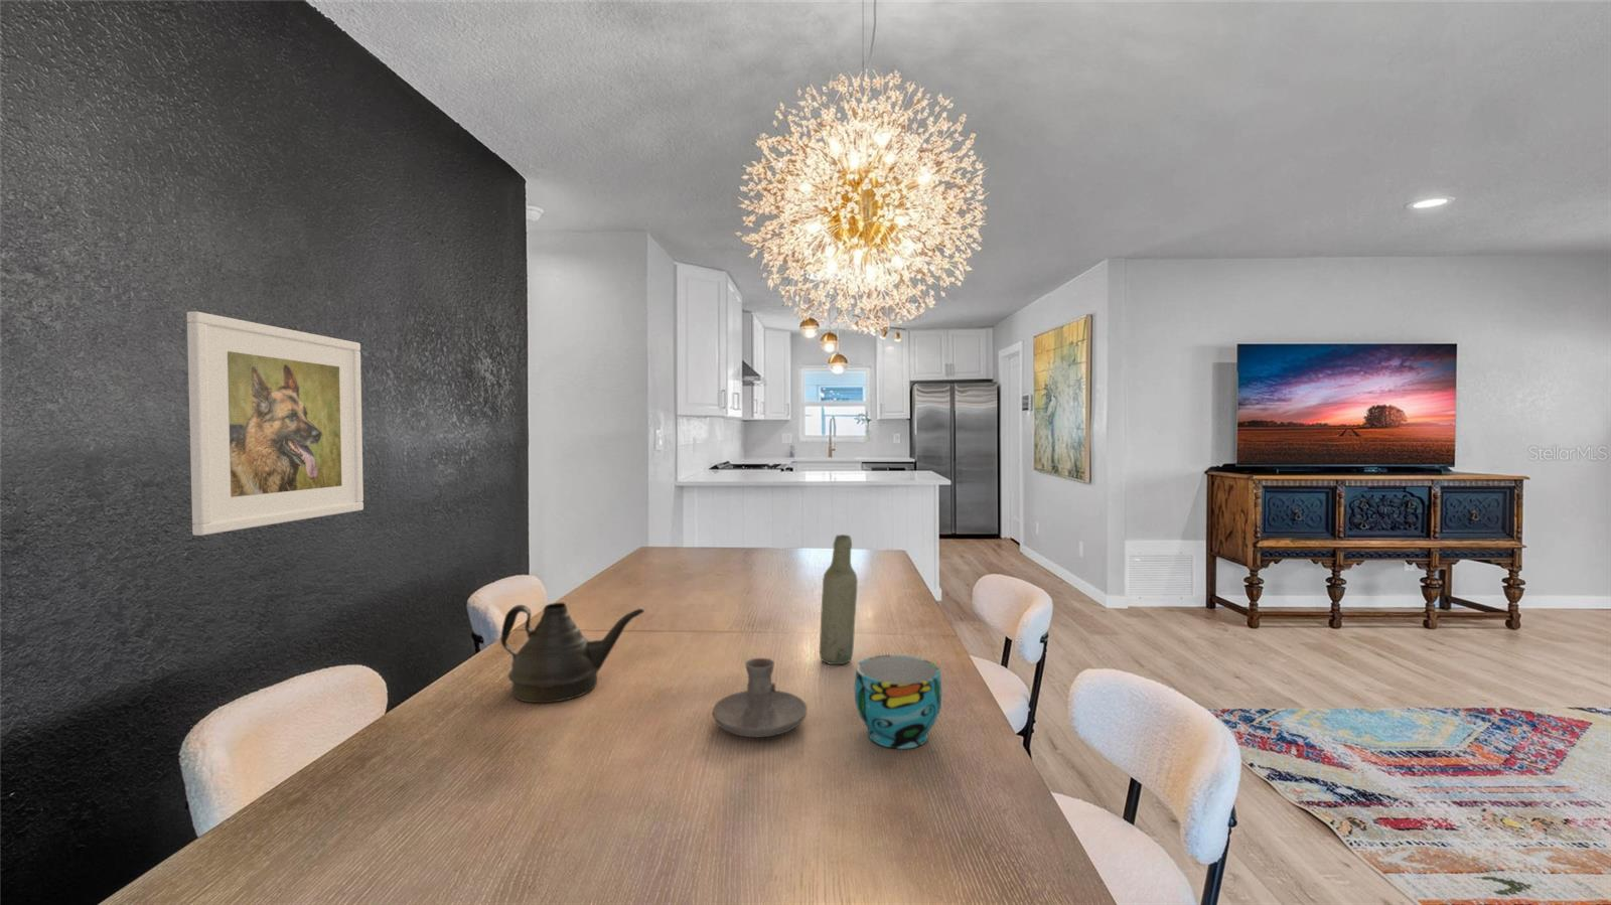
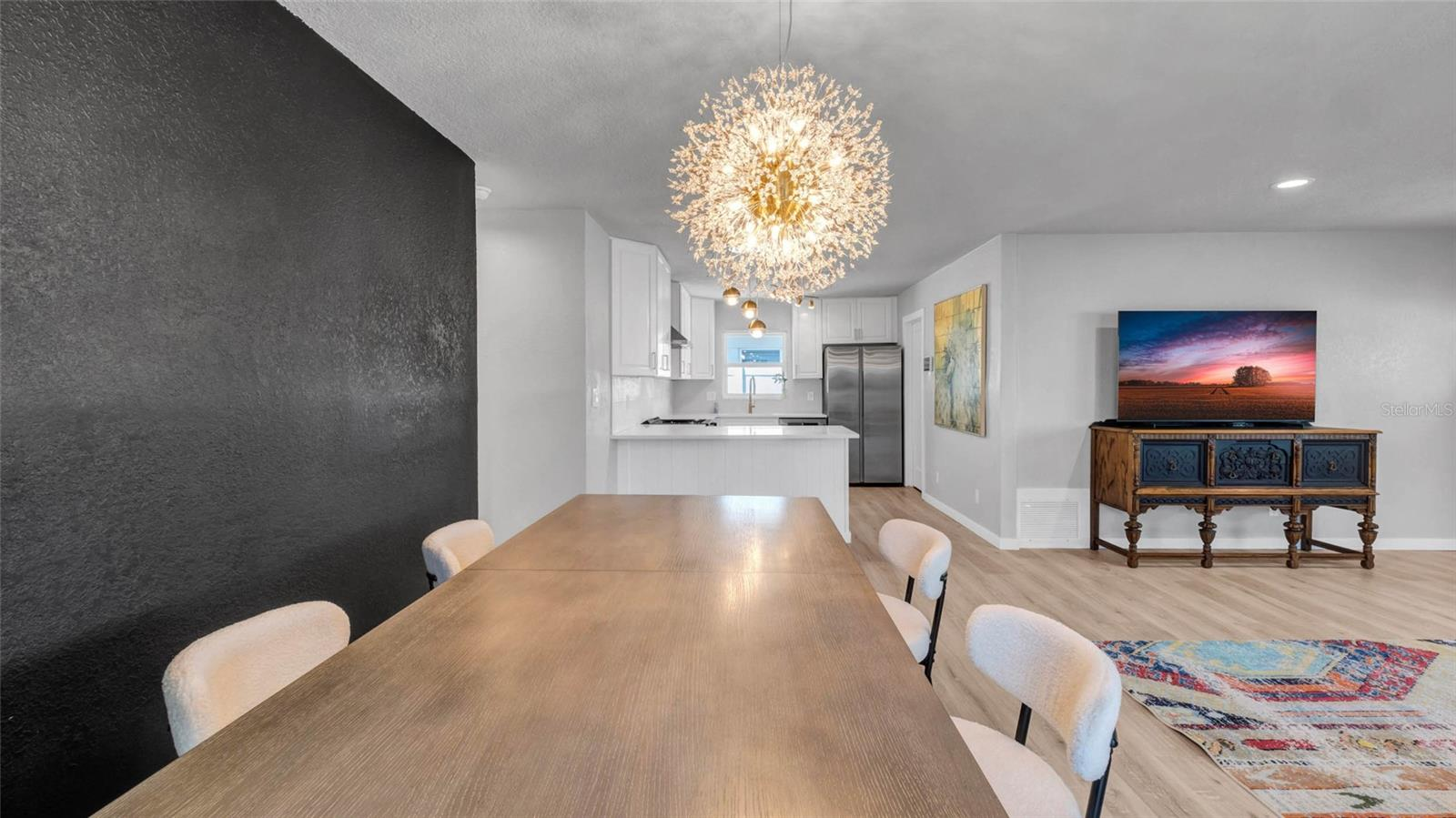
- teapot [499,602,645,704]
- cup [854,654,943,750]
- bottle [819,533,859,665]
- candle holder [710,657,809,738]
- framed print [186,310,364,537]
